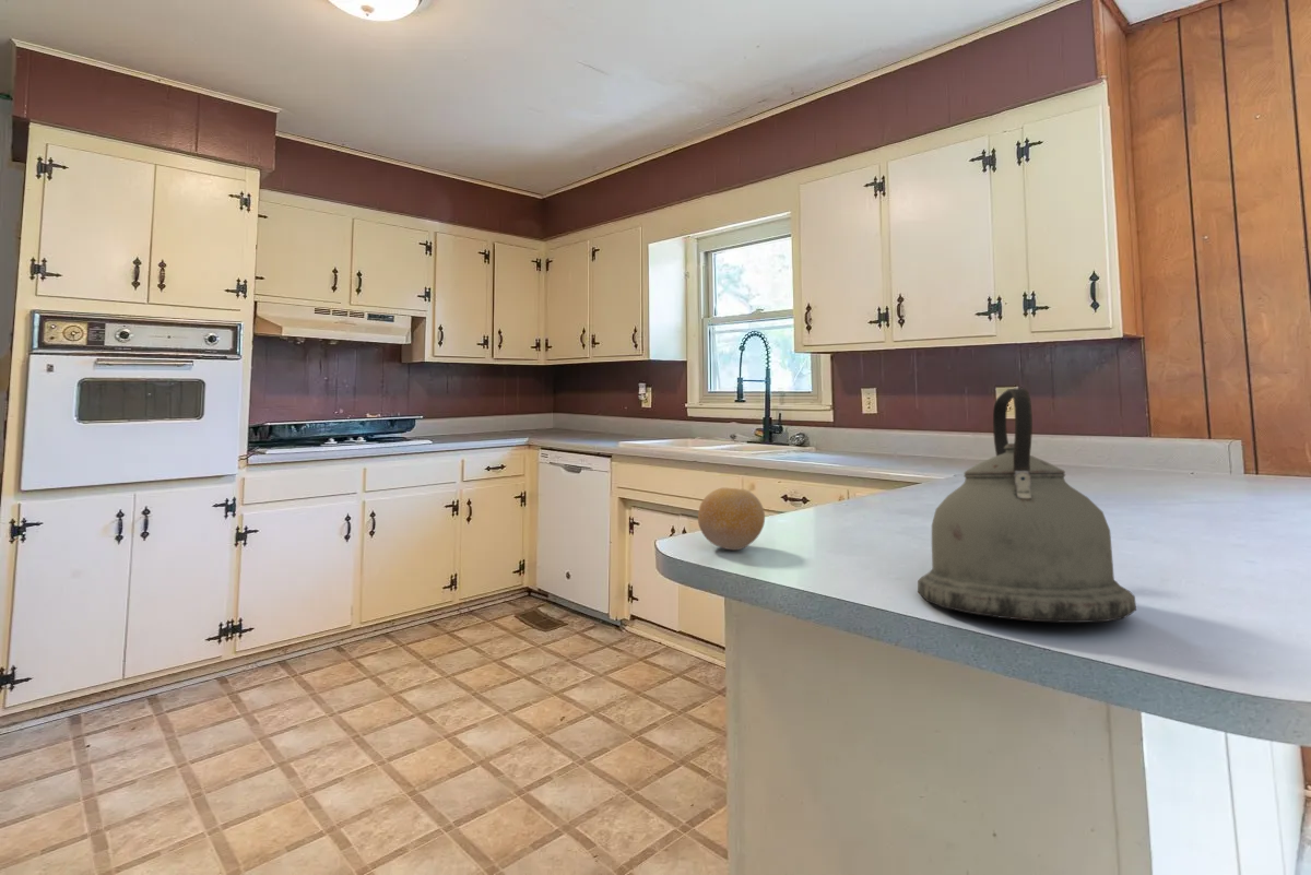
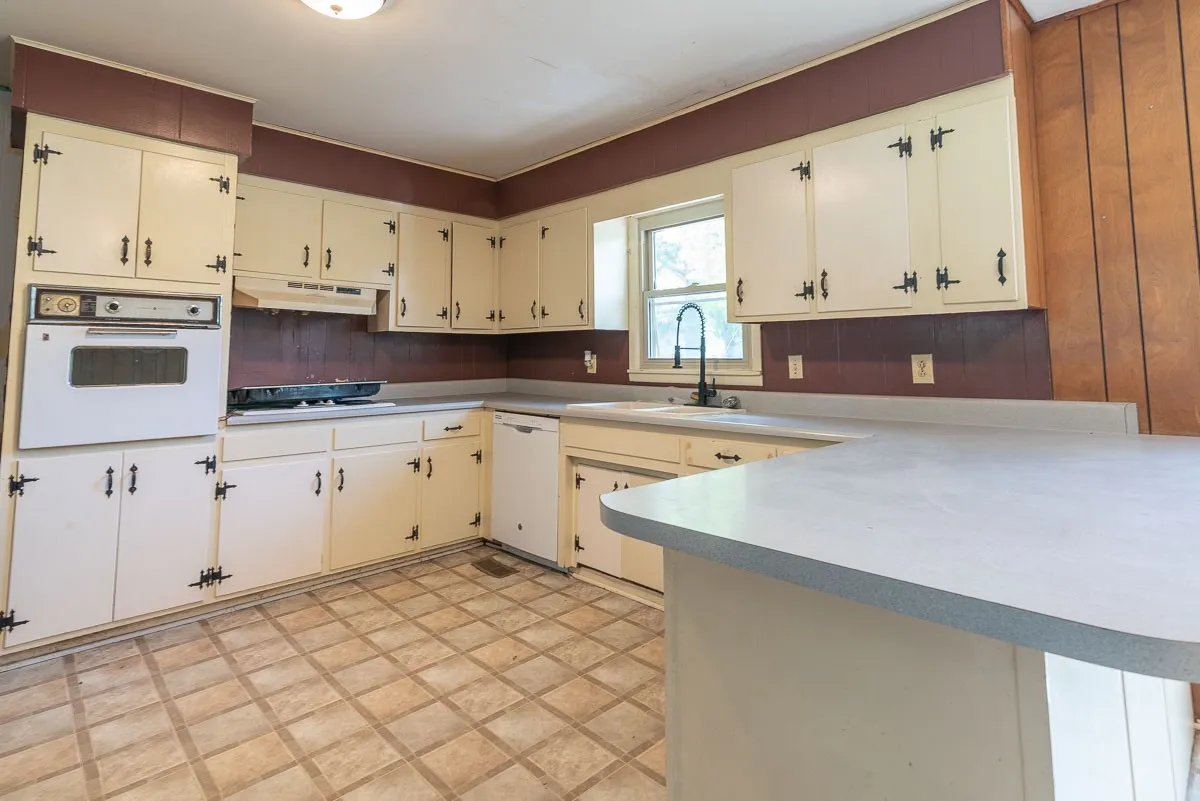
- fruit [697,487,766,551]
- kettle [917,387,1137,624]
